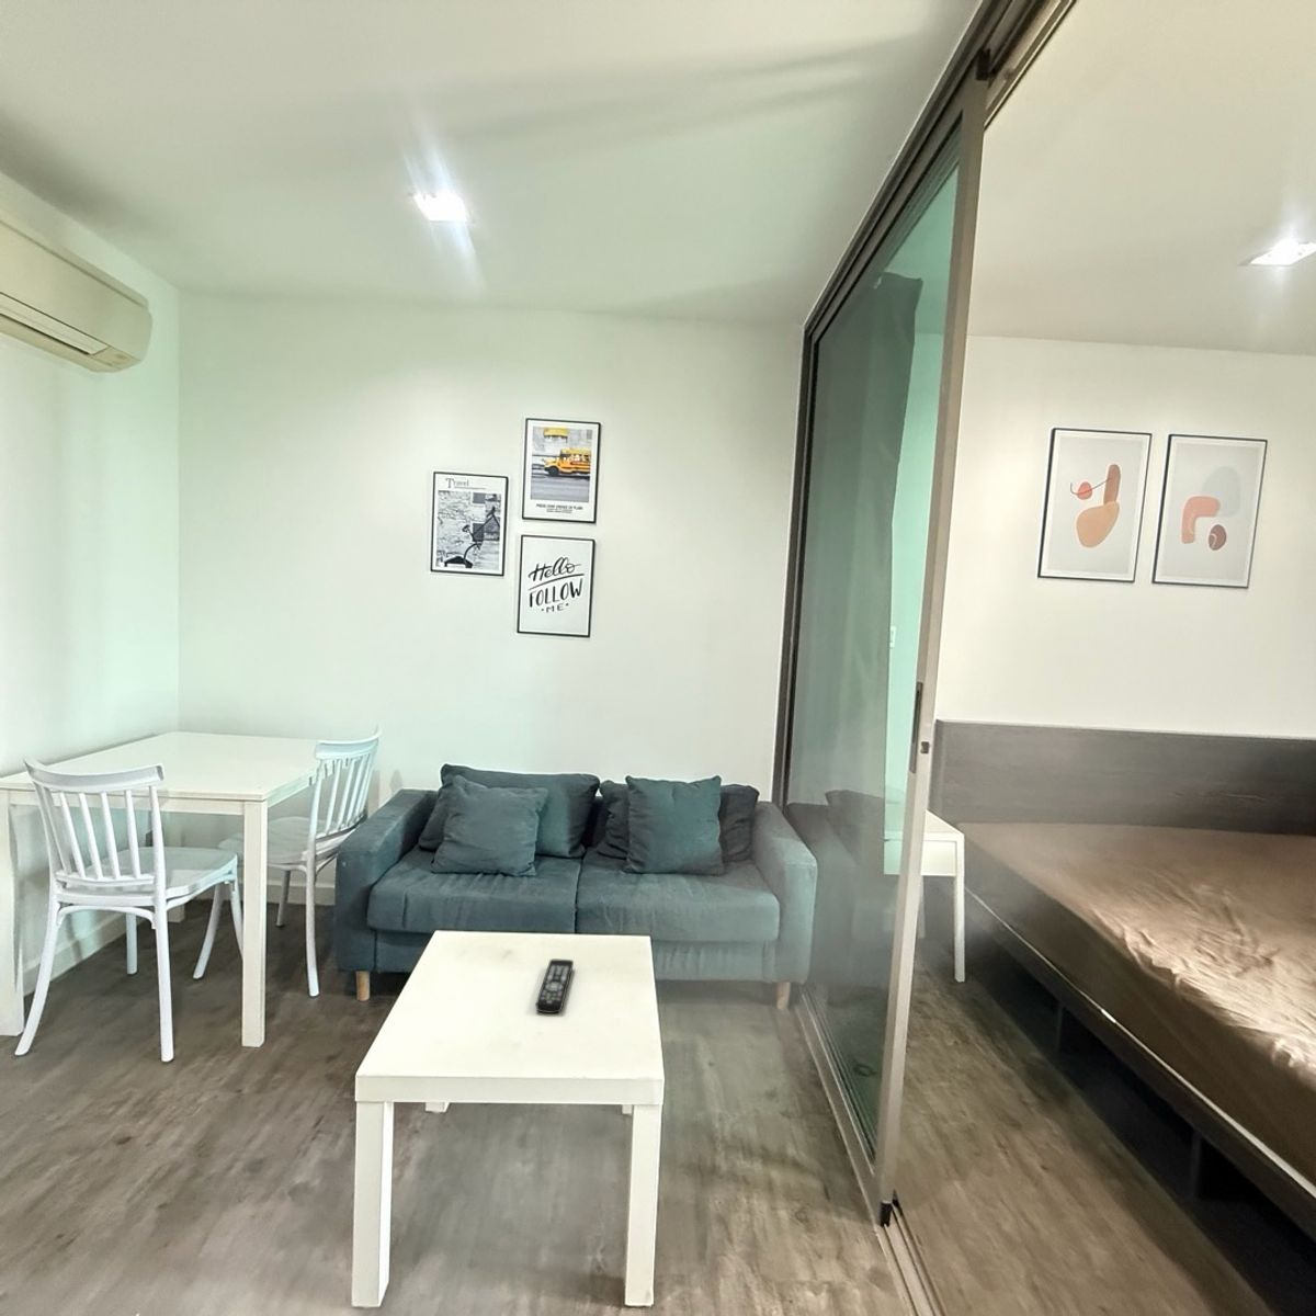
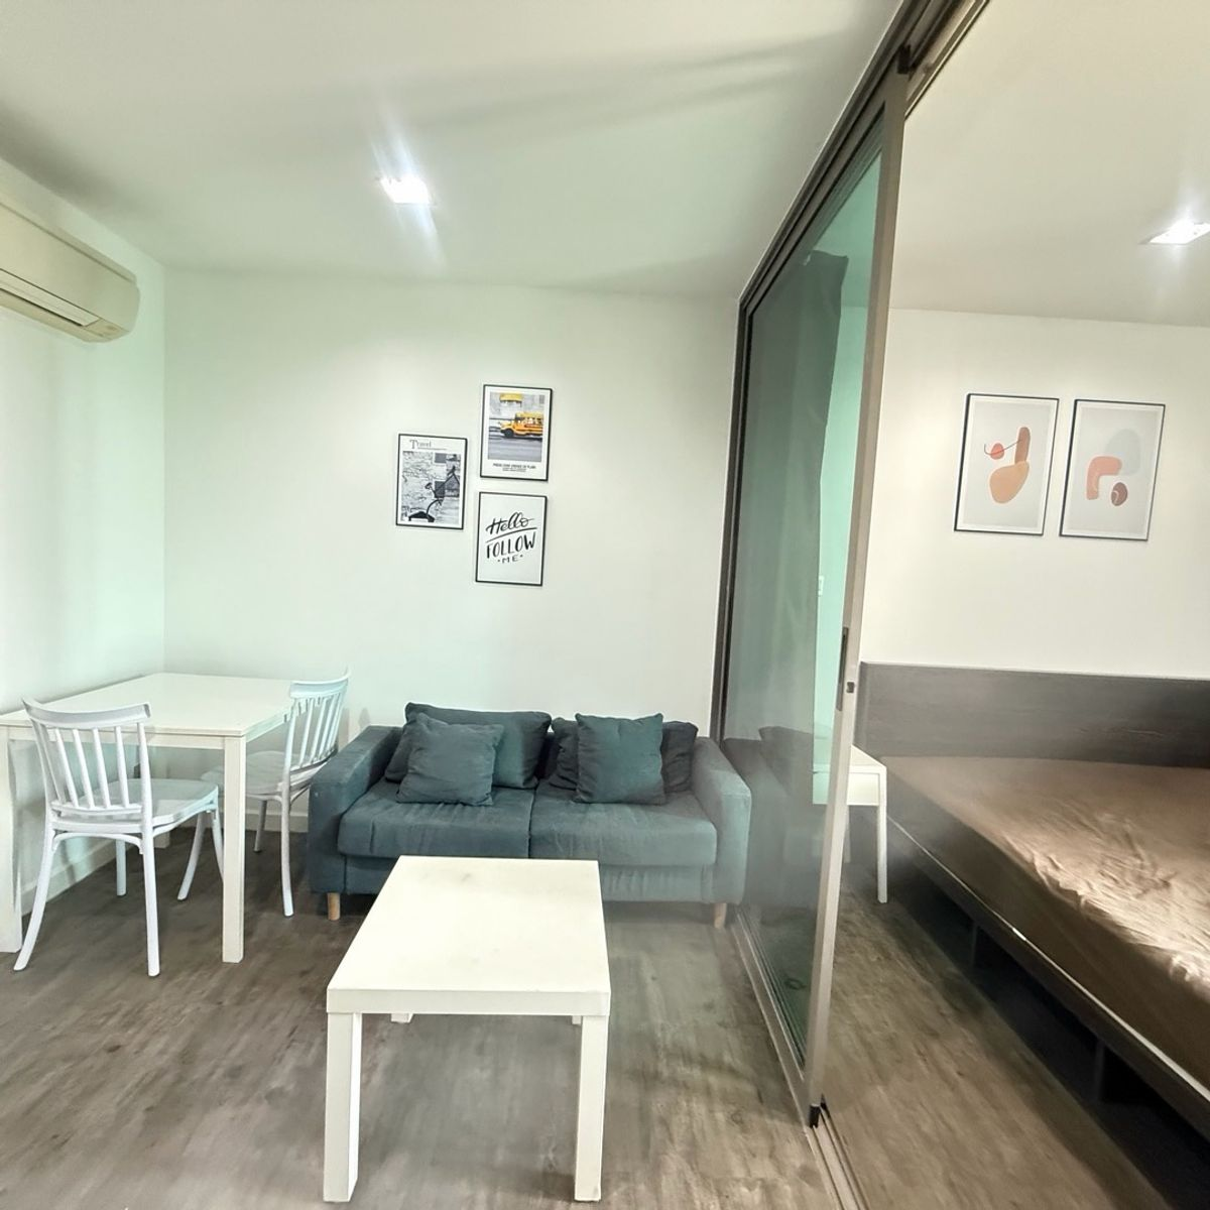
- remote control [535,958,575,1015]
